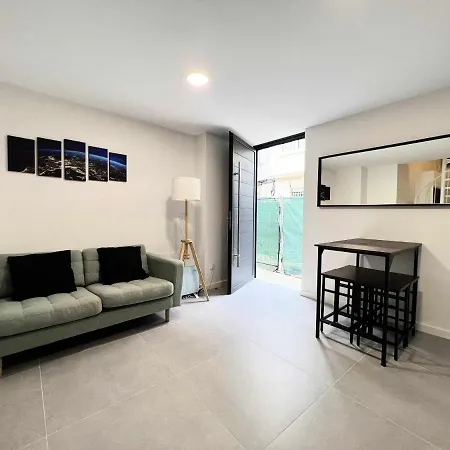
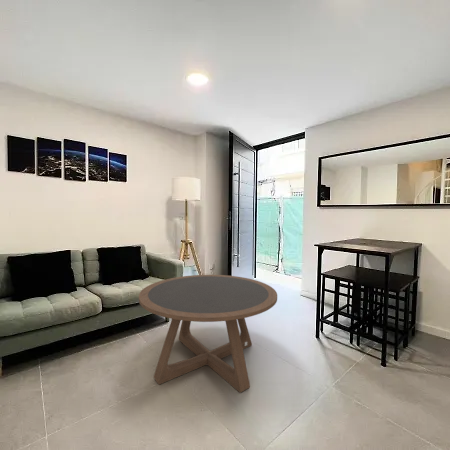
+ coffee table [138,274,278,394]
